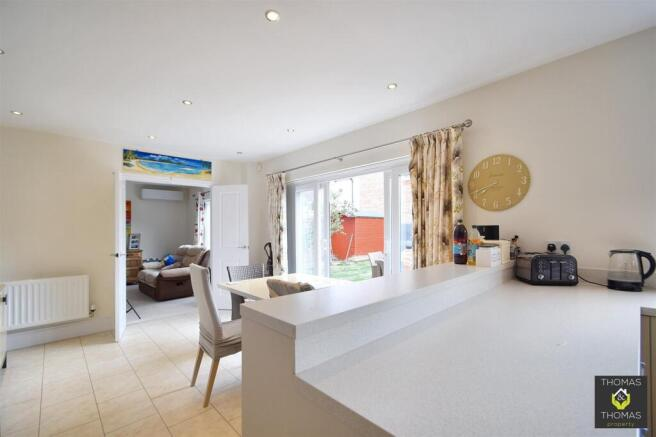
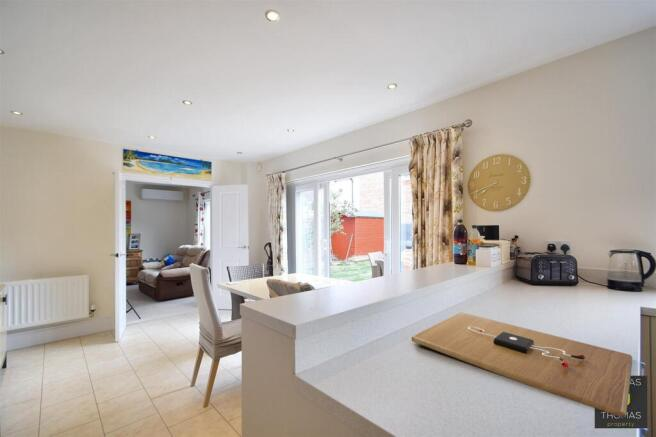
+ cutting board [411,311,633,419]
